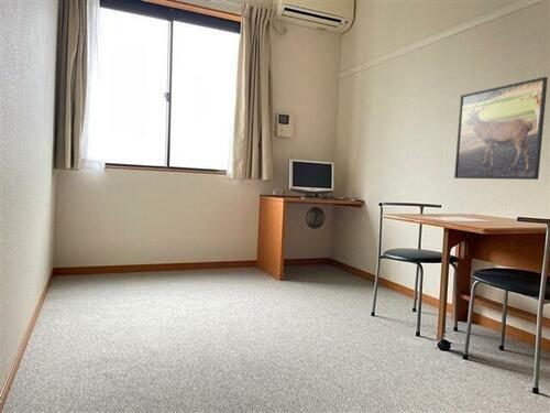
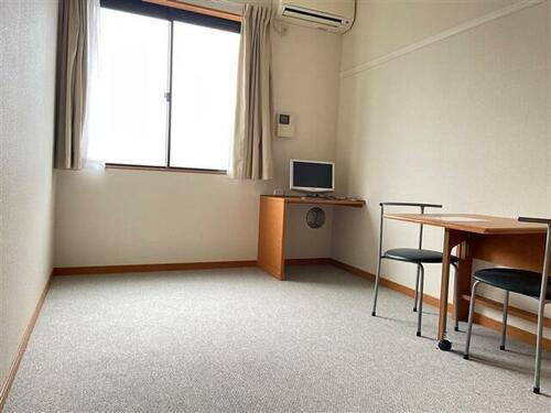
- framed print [453,76,549,181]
